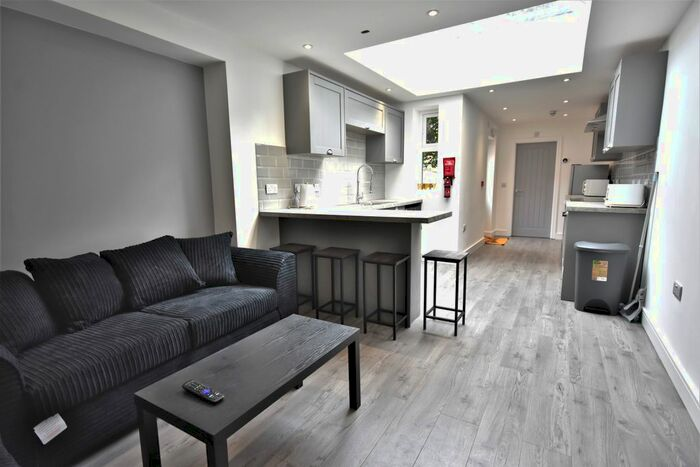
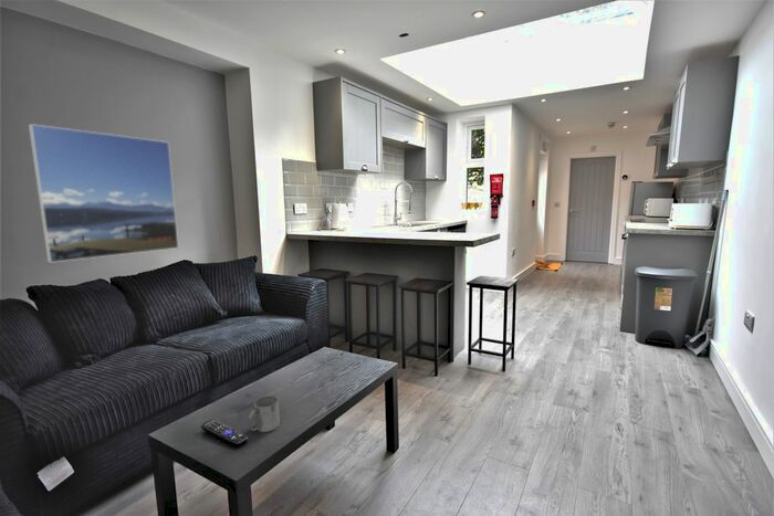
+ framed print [28,123,180,264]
+ mug [247,394,281,433]
